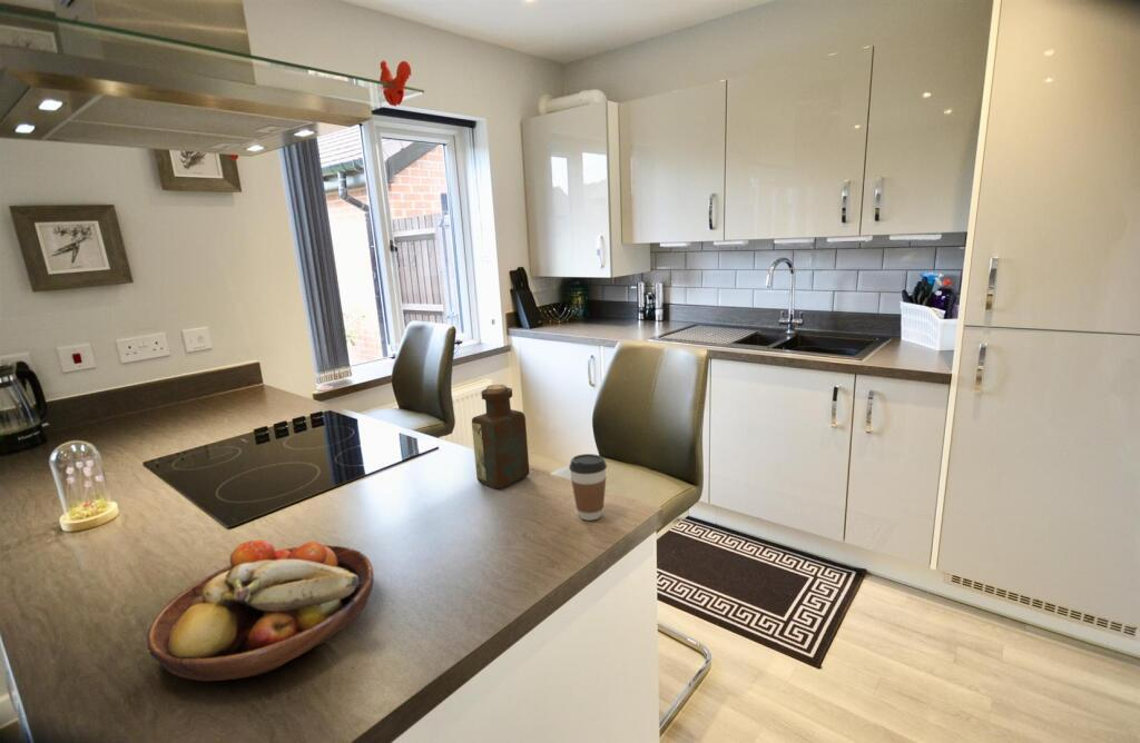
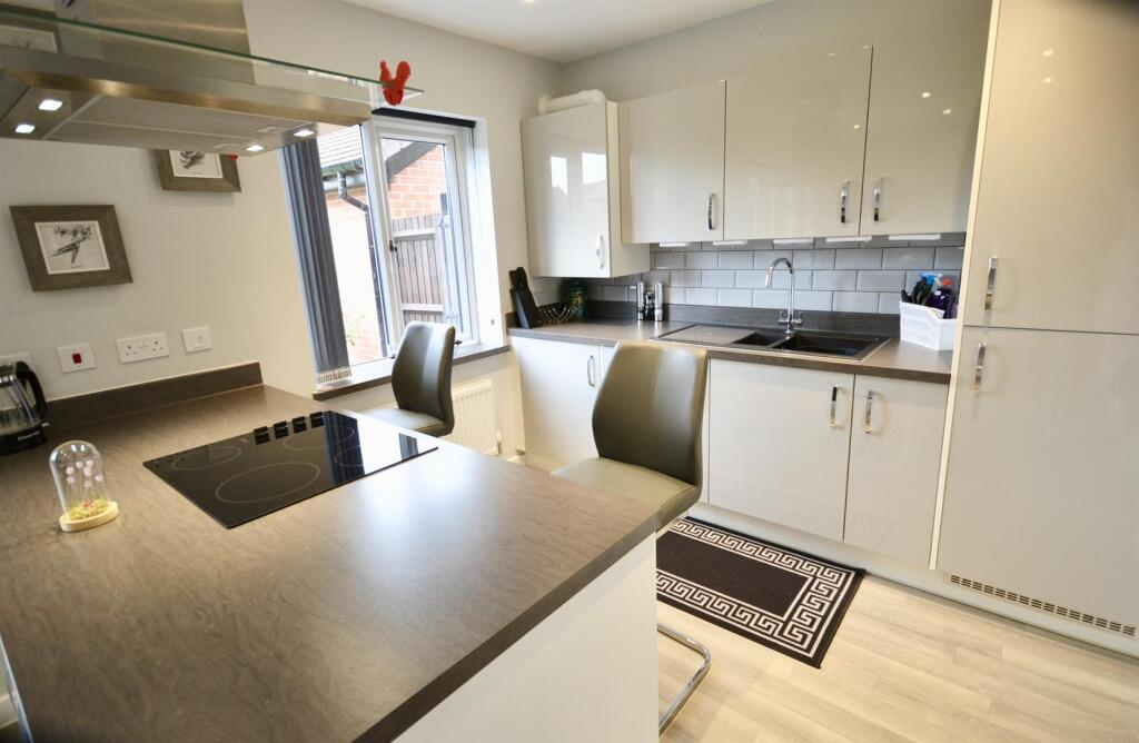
- fruit bowl [146,539,375,683]
- coffee cup [568,453,608,522]
- bottle [471,384,530,489]
